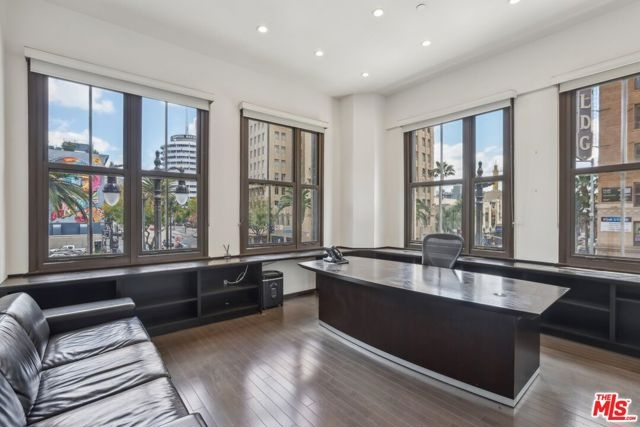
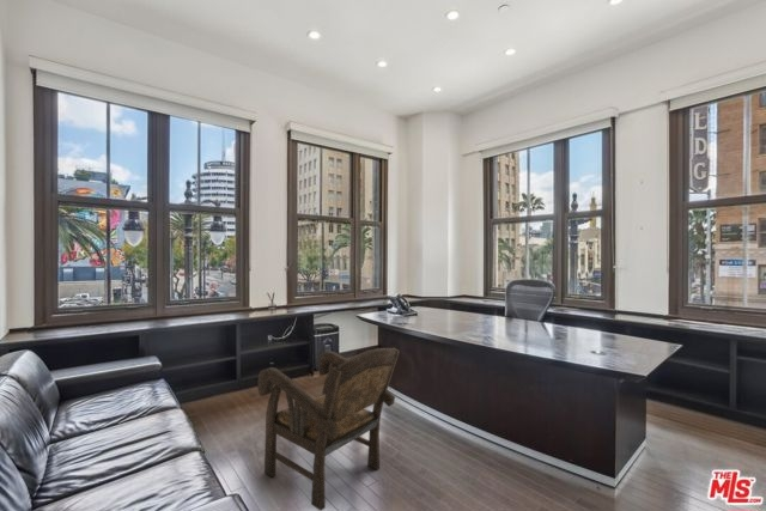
+ armchair [256,347,401,511]
